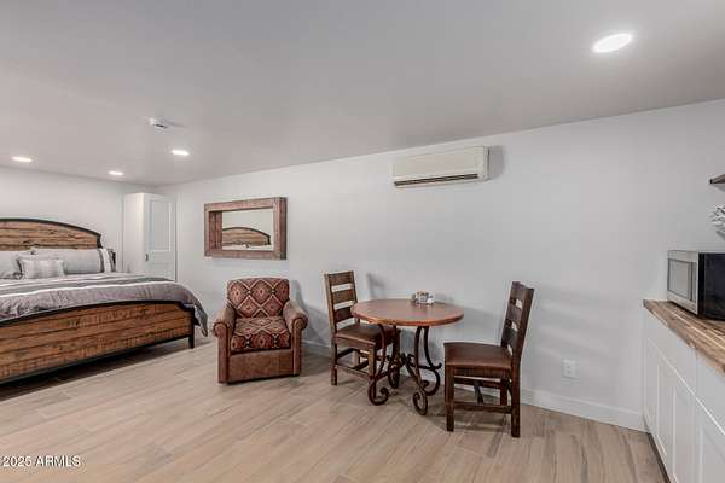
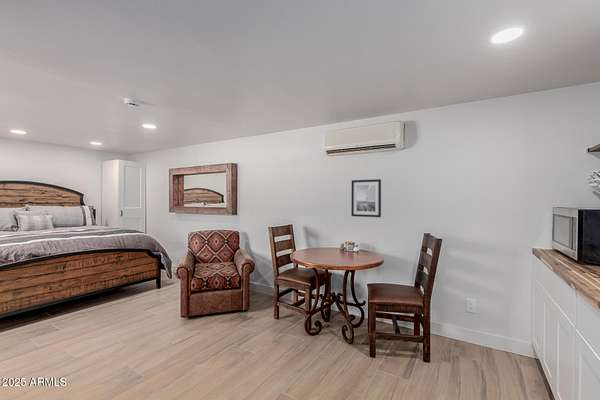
+ wall art [350,178,382,218]
